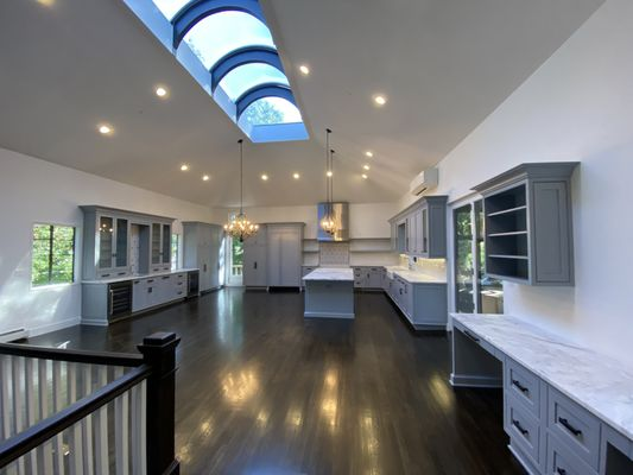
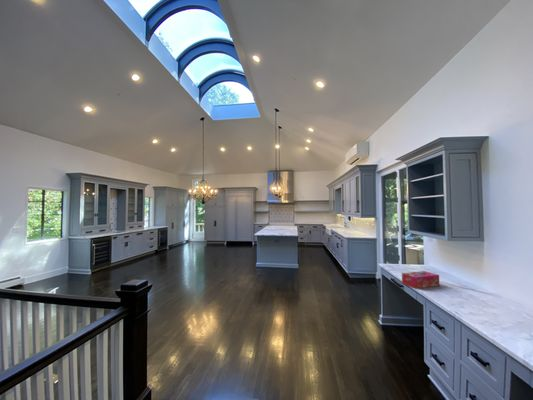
+ tissue box [401,270,440,289]
